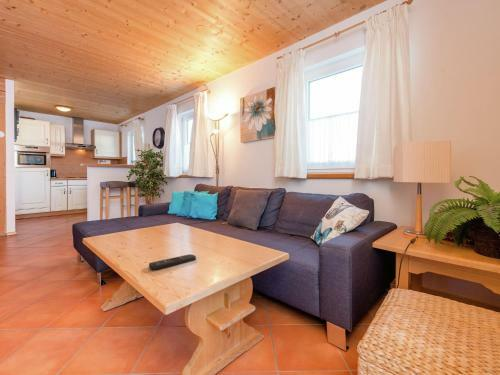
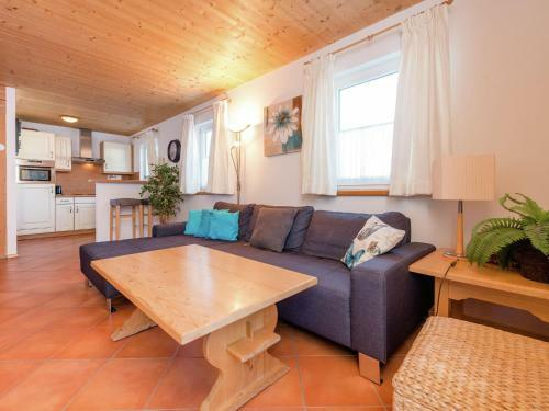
- remote control [148,253,197,271]
